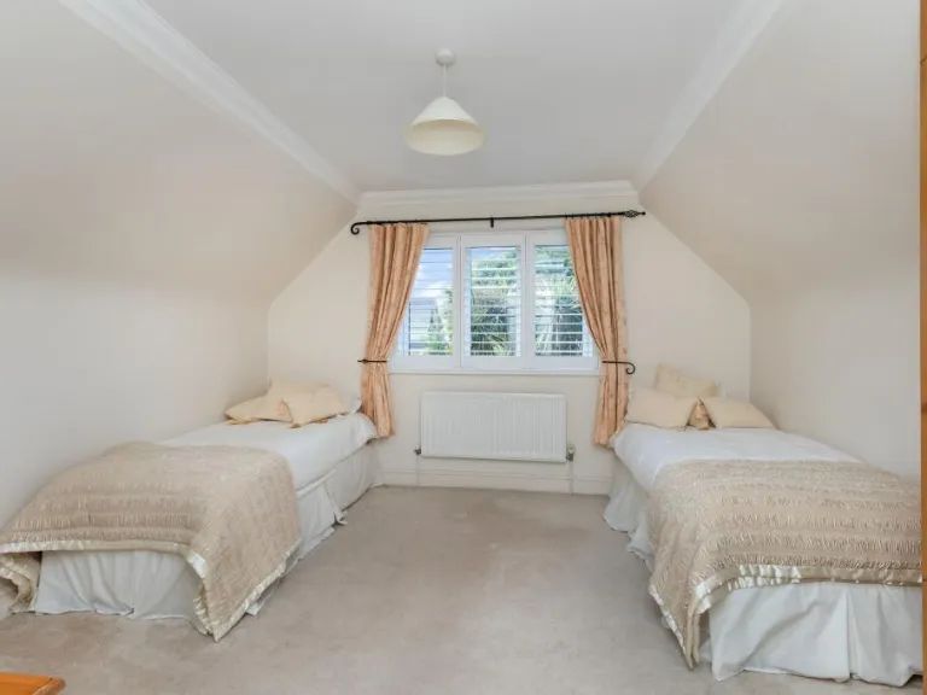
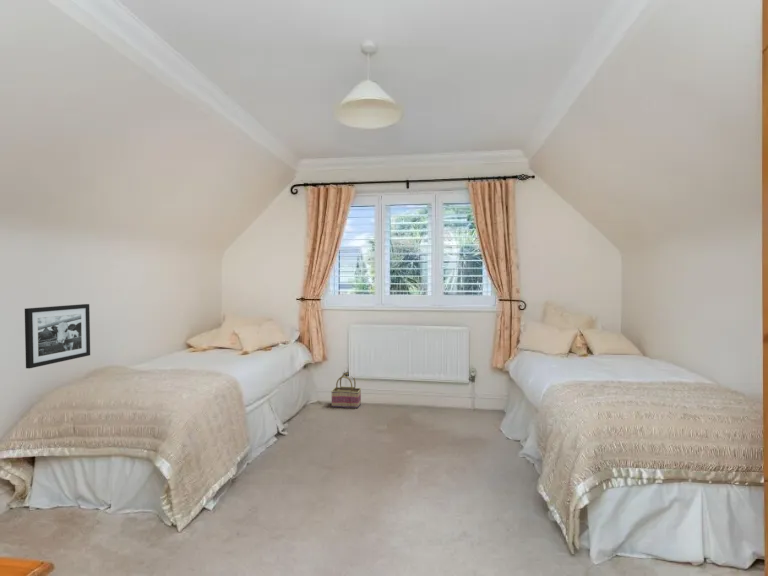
+ basket [330,372,362,409]
+ picture frame [24,303,91,369]
